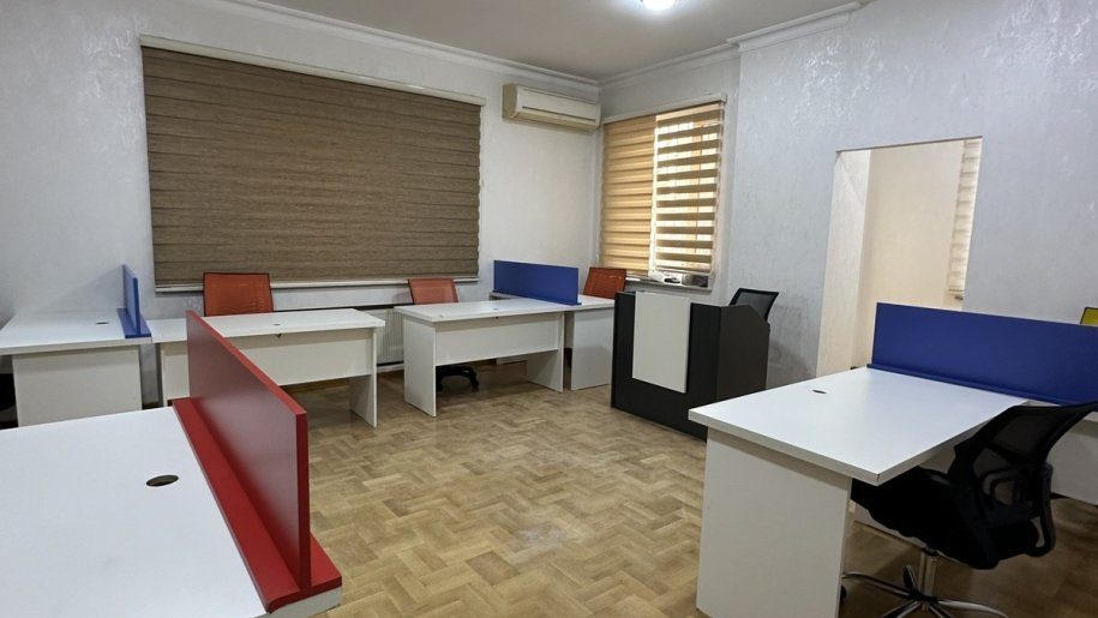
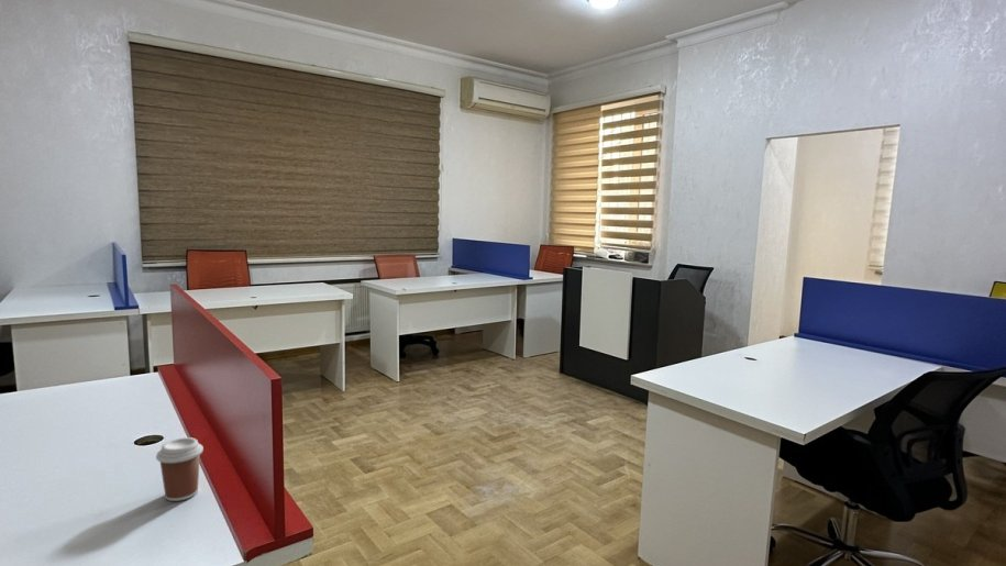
+ coffee cup [155,436,204,502]
